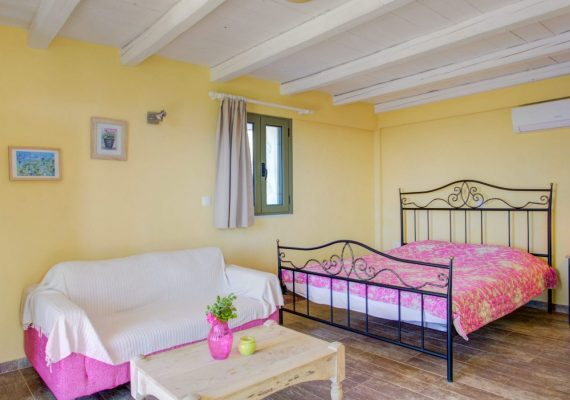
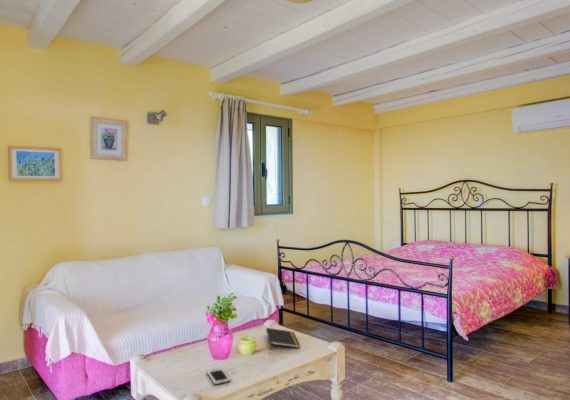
+ cell phone [206,367,232,386]
+ notepad [265,327,301,351]
